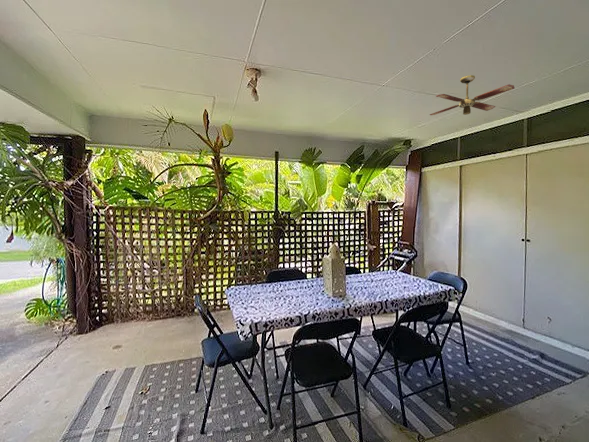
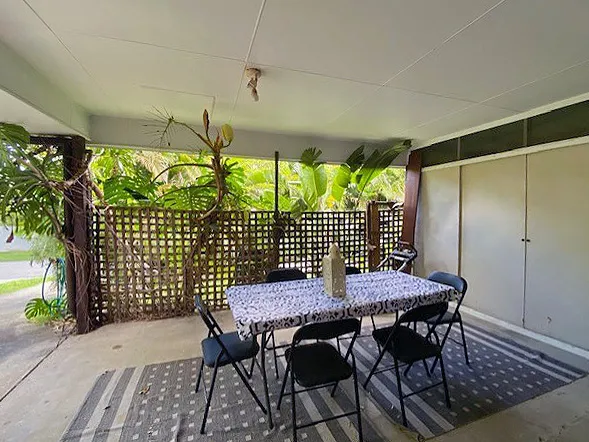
- ceiling fan [429,74,516,116]
